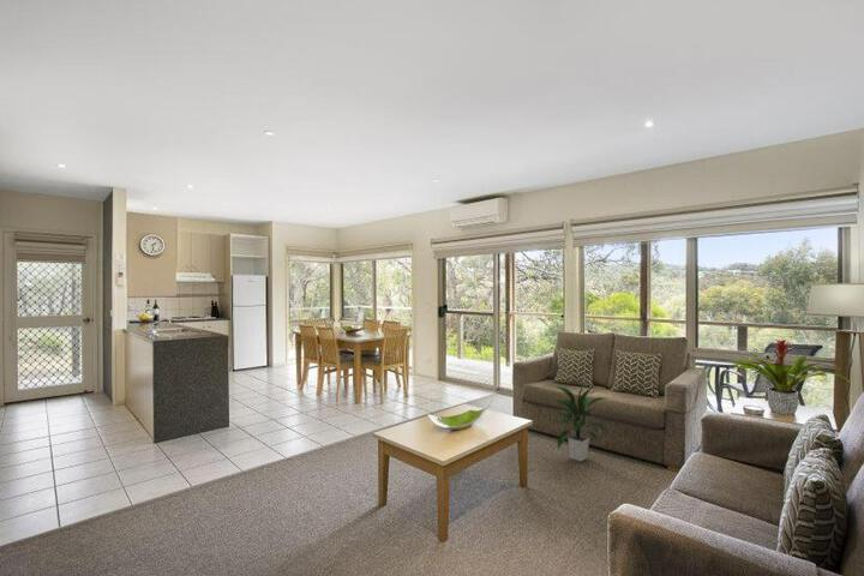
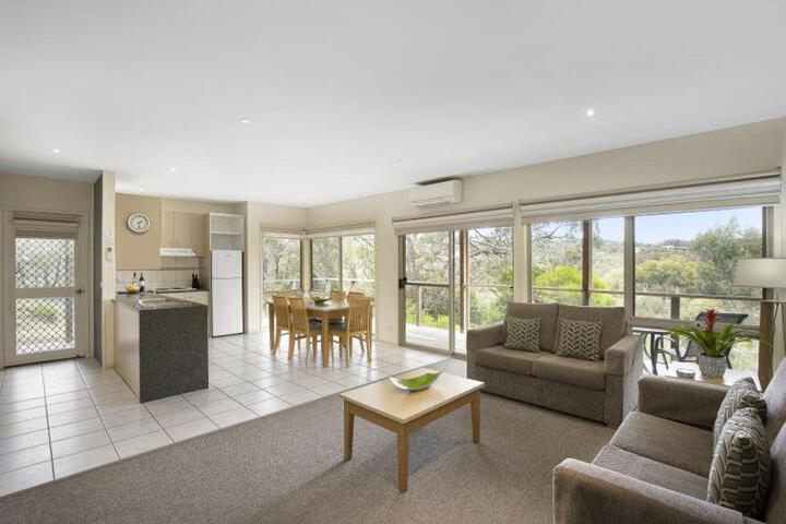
- indoor plant [551,382,610,463]
